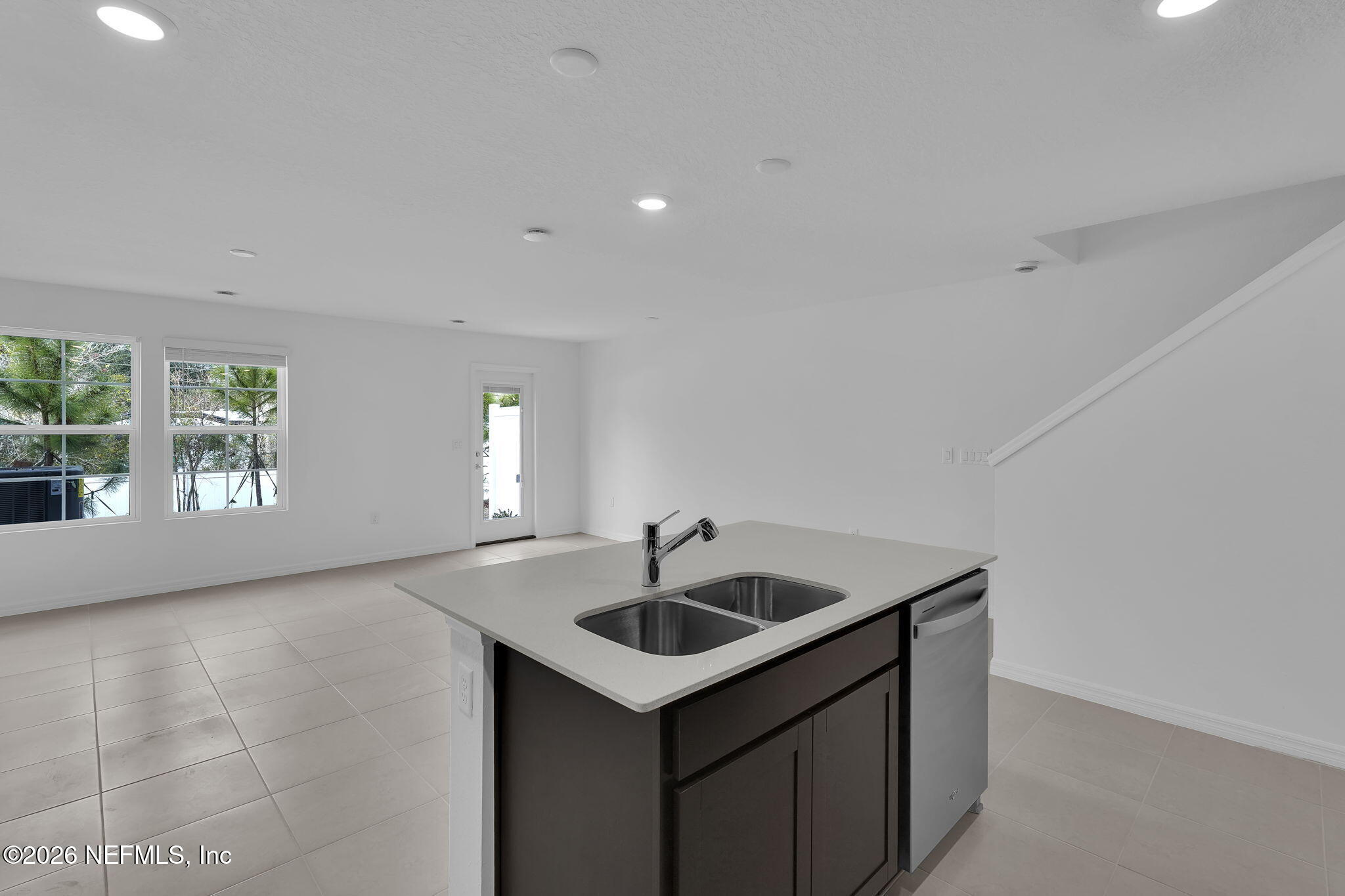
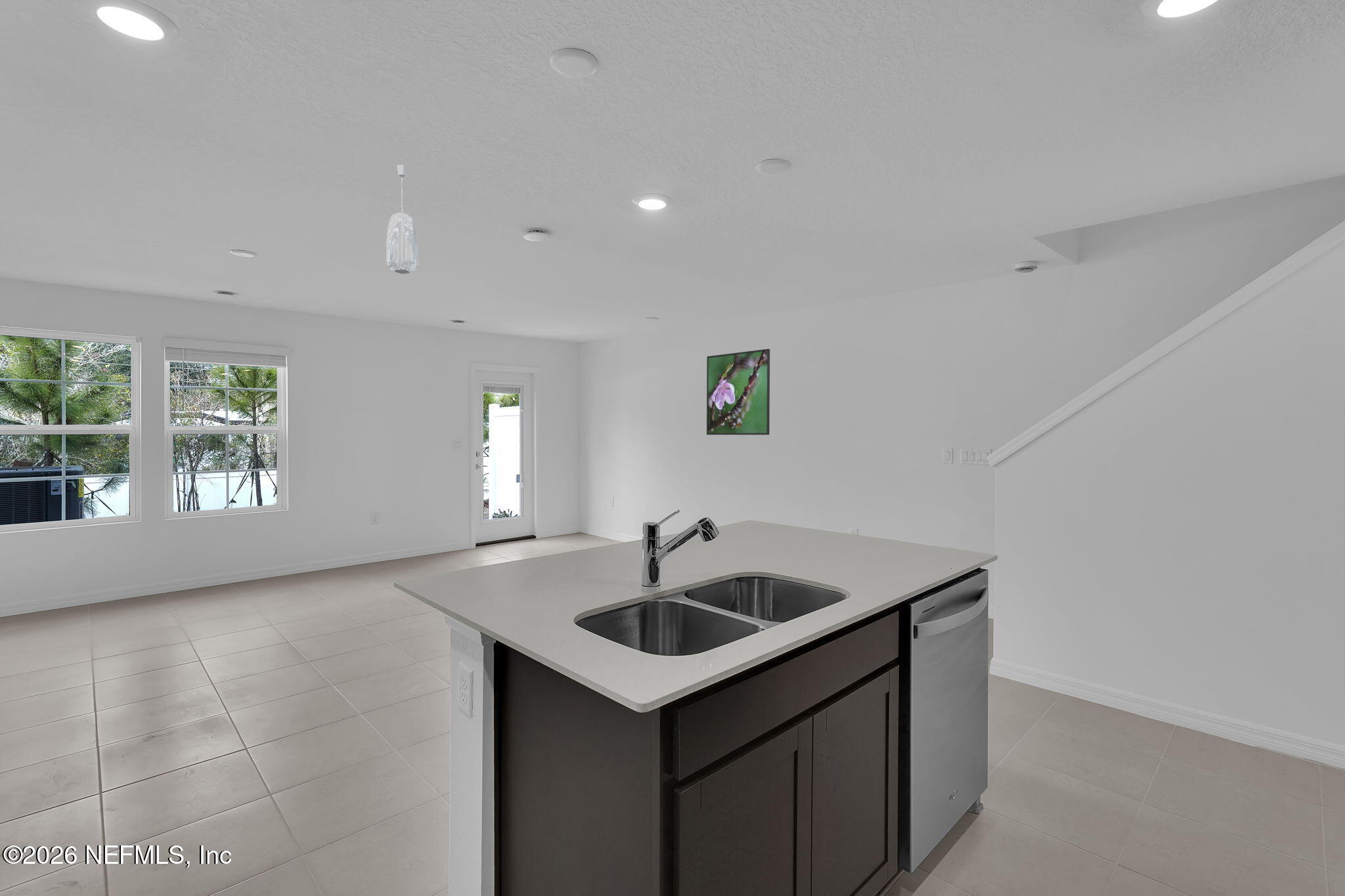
+ pendant light [386,164,418,274]
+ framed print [706,348,770,435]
